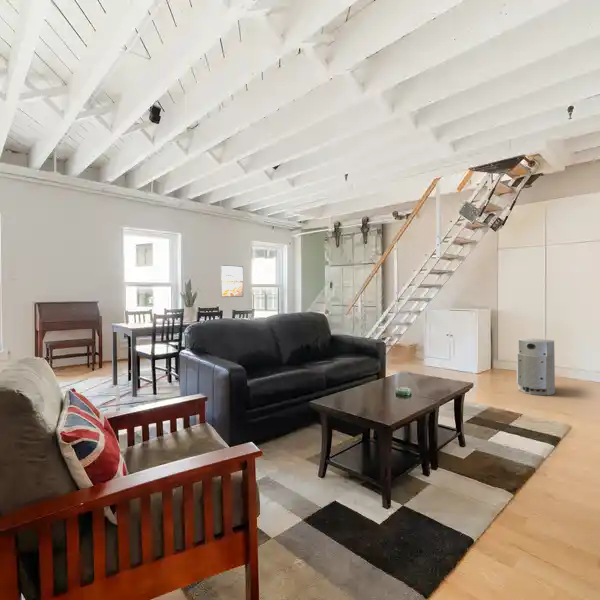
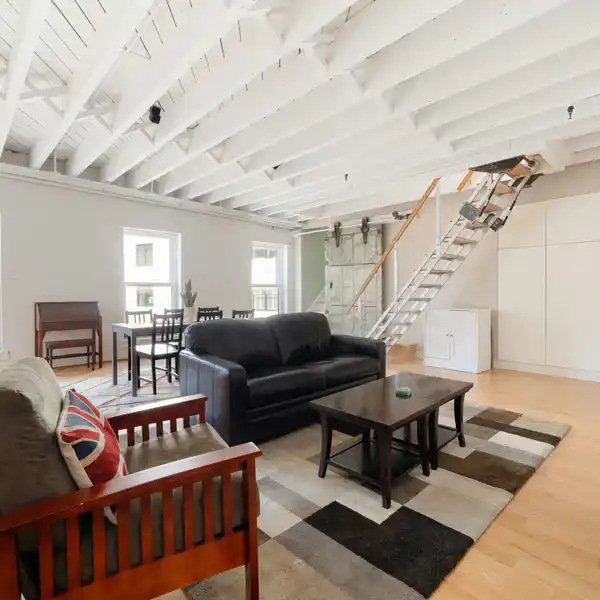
- air purifier [516,337,556,396]
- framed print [220,264,244,298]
